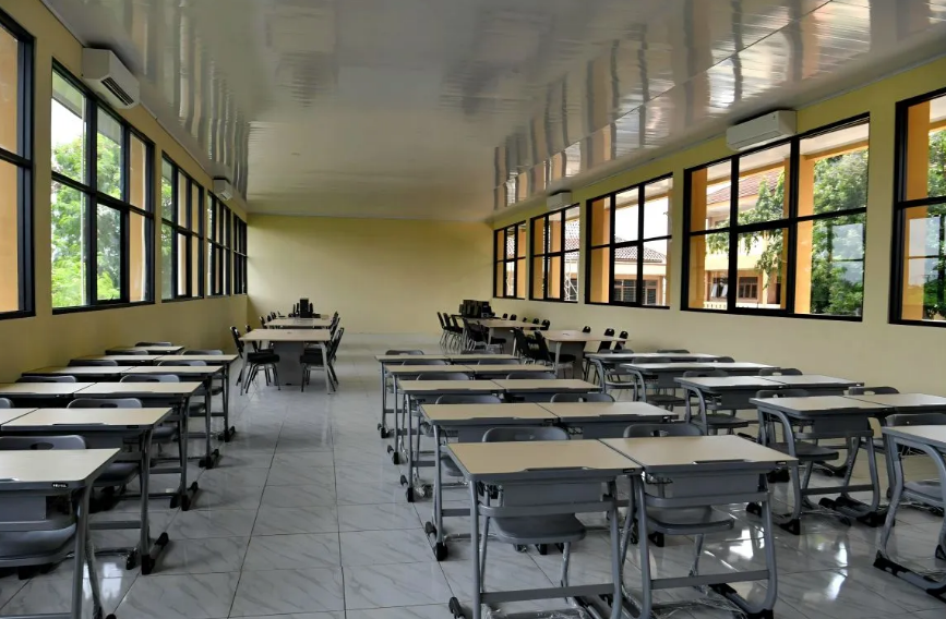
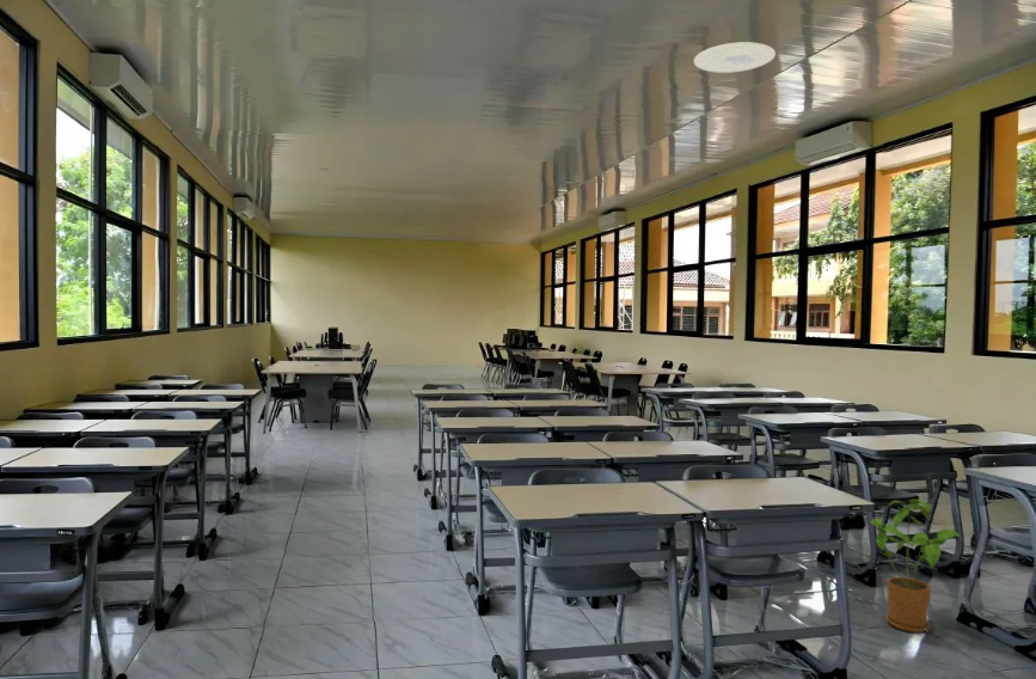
+ house plant [869,498,964,634]
+ ceiling light [693,41,777,74]
